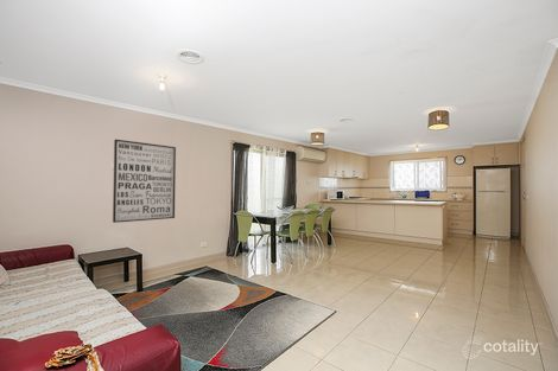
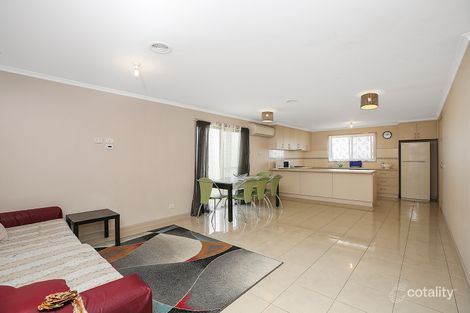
- wall art [112,139,177,224]
